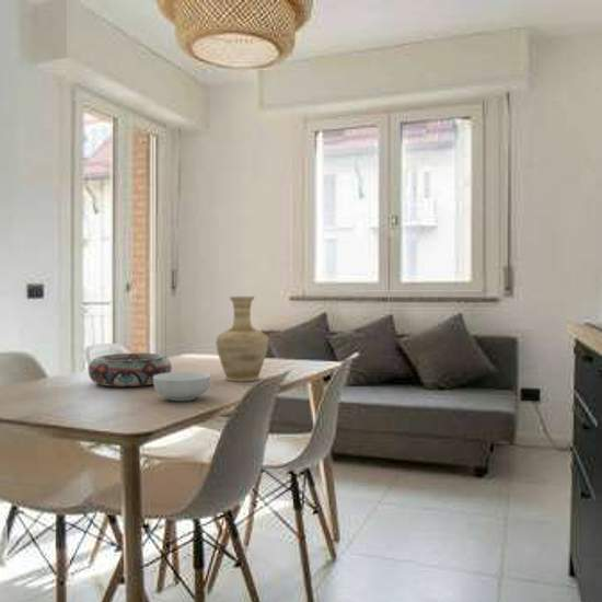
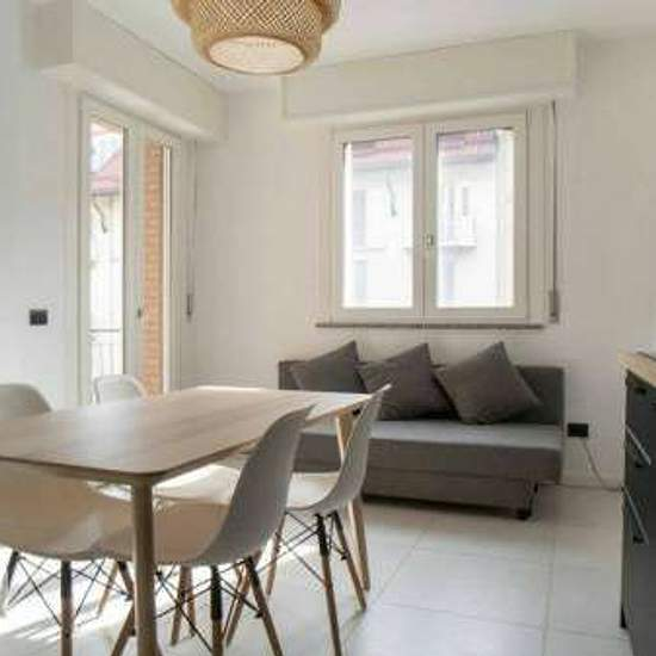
- decorative bowl [88,352,173,387]
- vase [215,296,269,382]
- cereal bowl [152,370,211,402]
